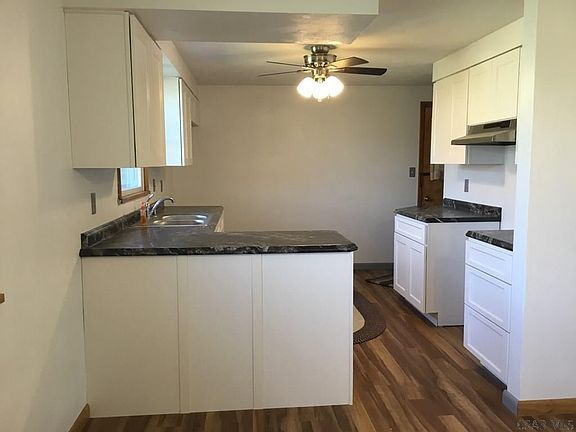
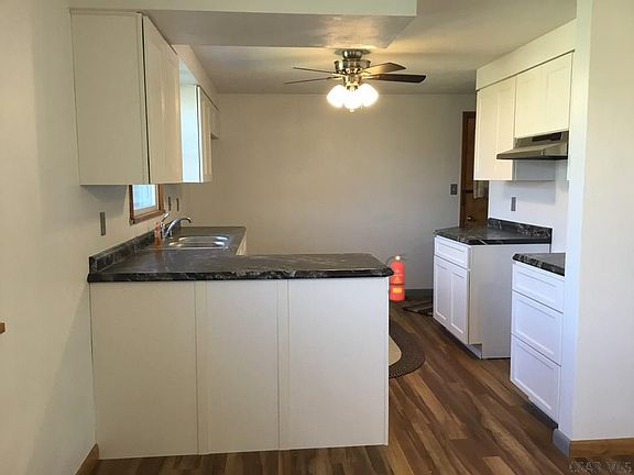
+ fire extinguisher [385,253,408,302]
